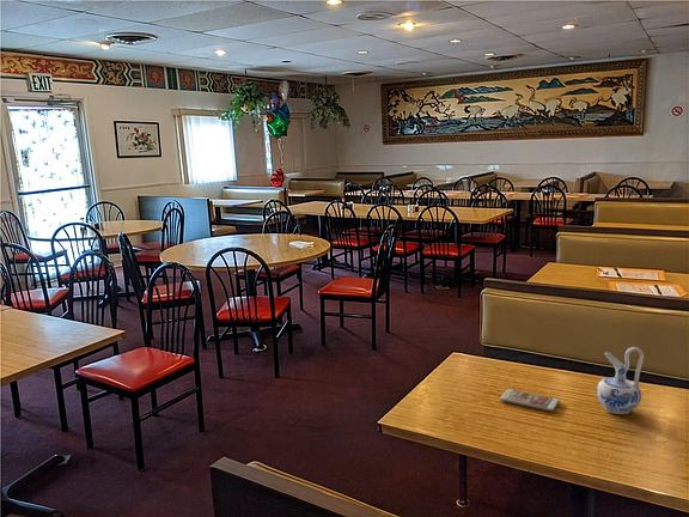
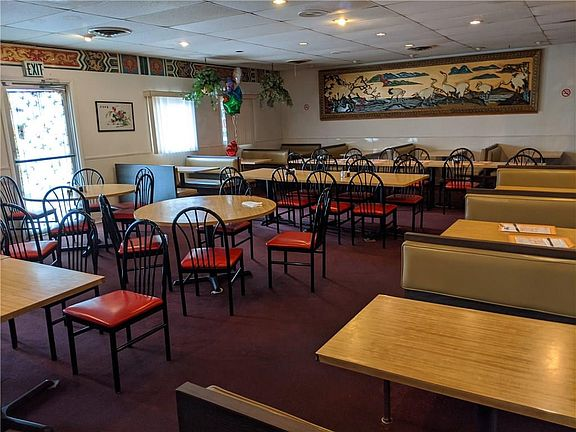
- ceramic pitcher [596,346,645,415]
- smartphone [499,388,561,413]
